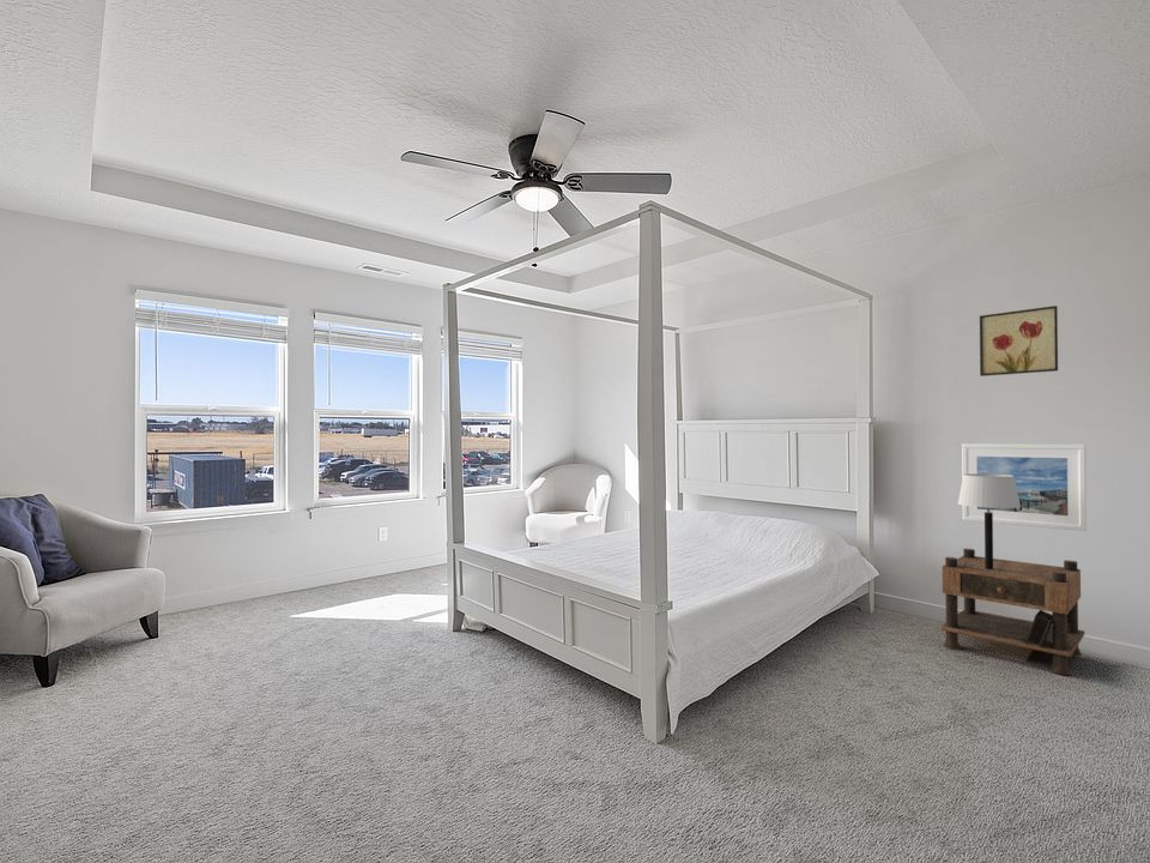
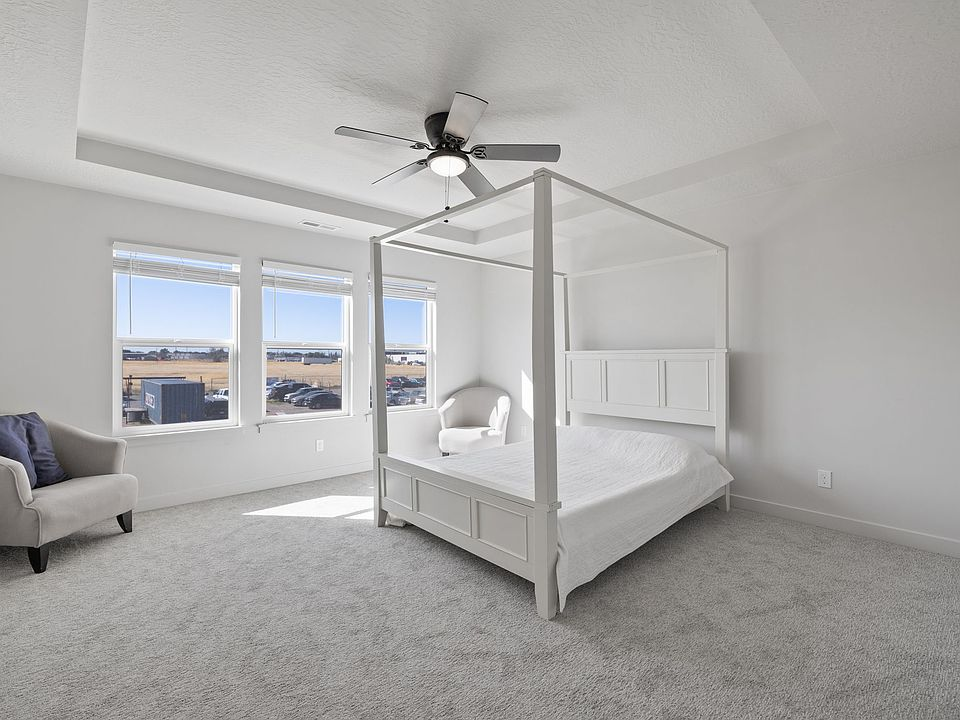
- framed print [961,442,1088,532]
- table lamp [957,473,1021,569]
- nightstand [939,548,1087,676]
- wall art [979,304,1059,378]
